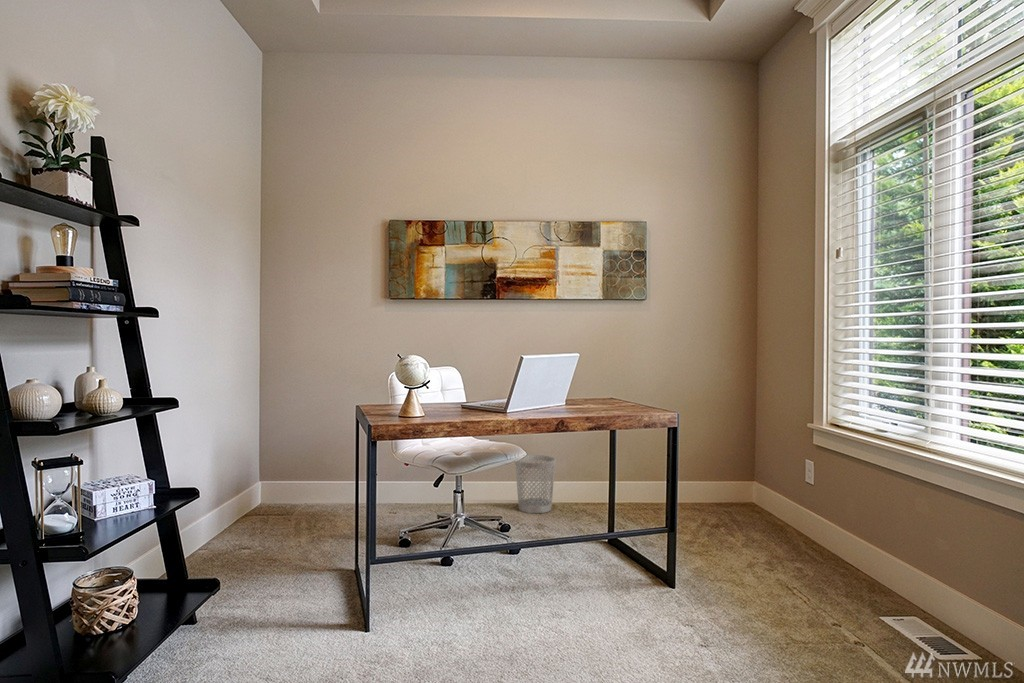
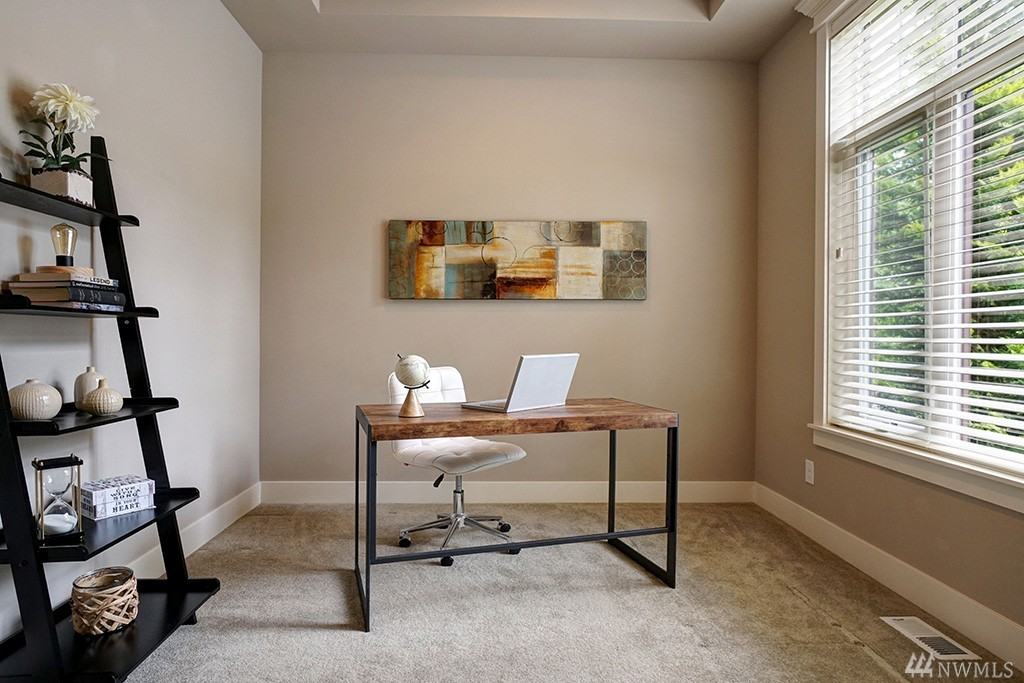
- wastebasket [514,454,556,514]
